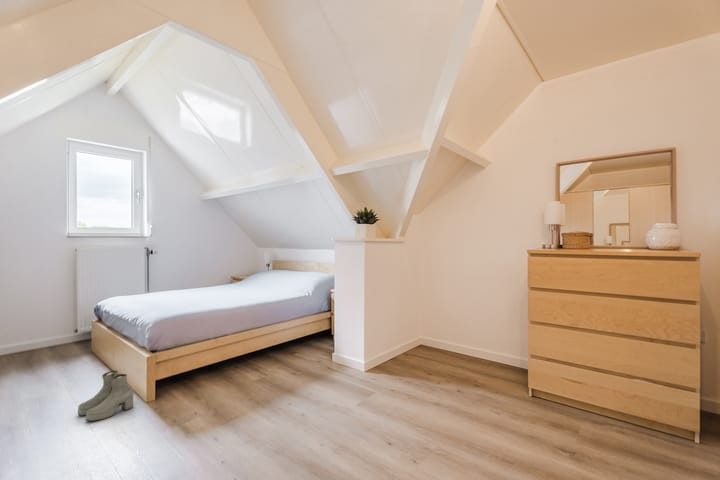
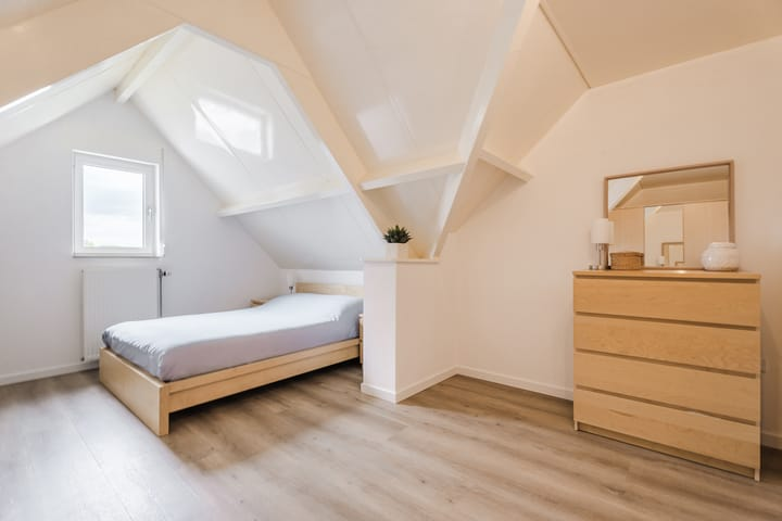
- boots [77,370,134,422]
